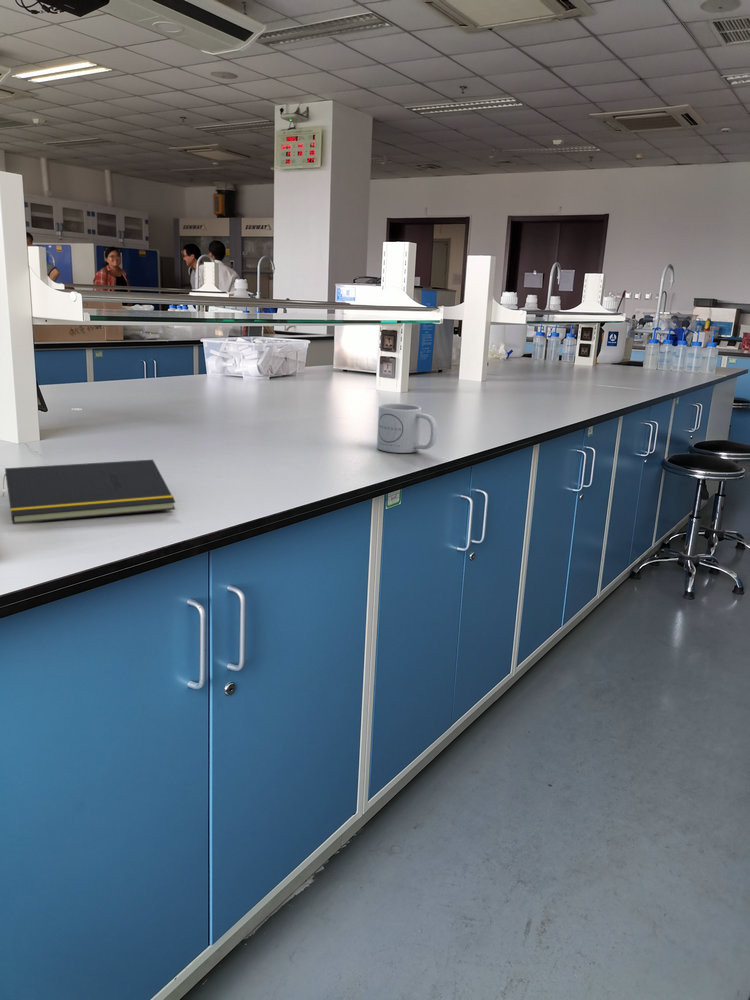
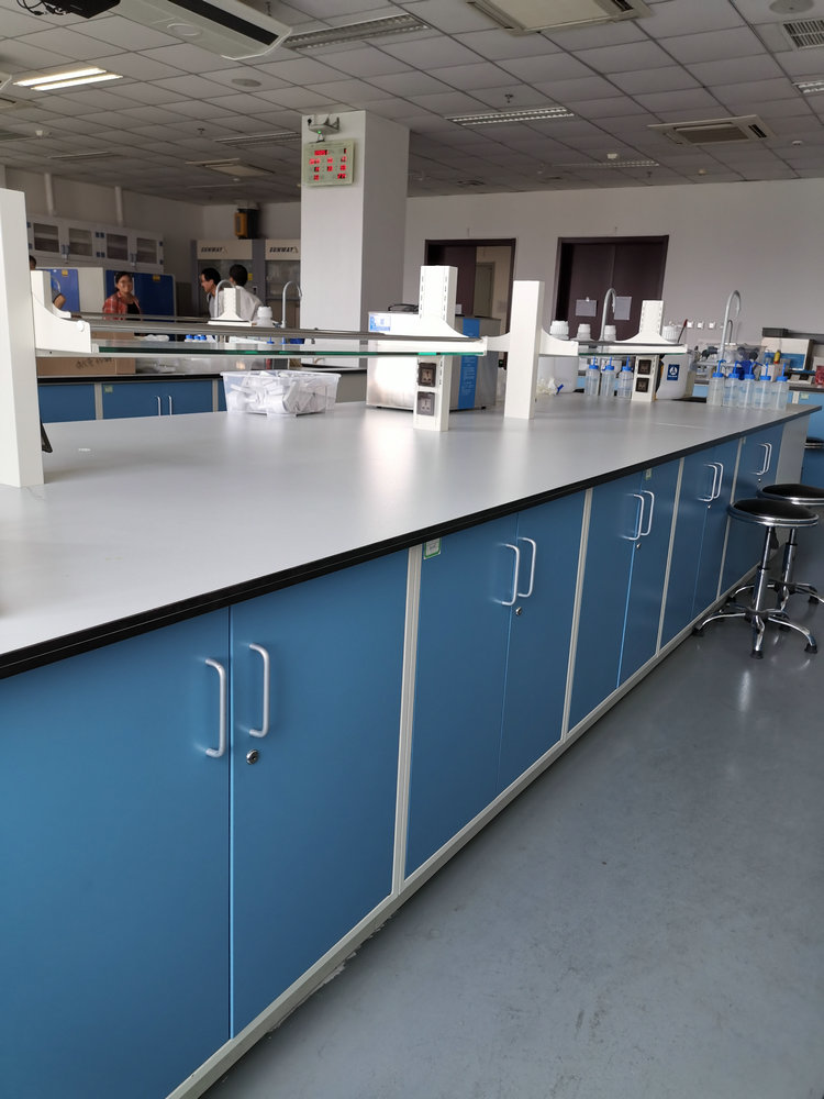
- mug [376,403,438,454]
- notepad [2,459,176,525]
